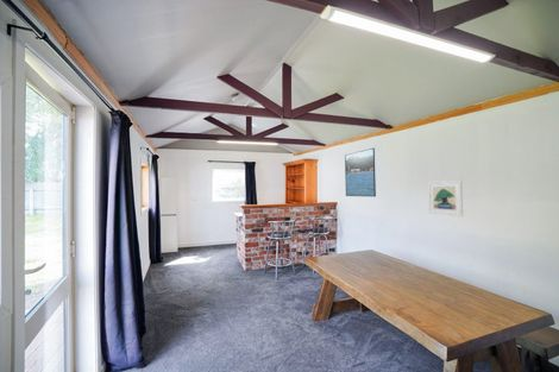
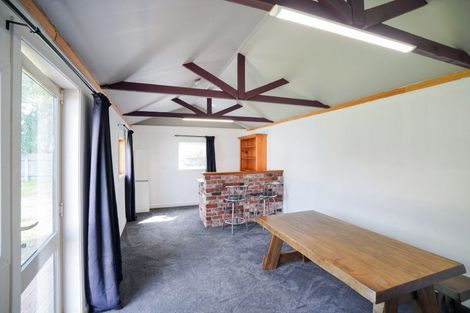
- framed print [344,147,377,197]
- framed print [427,179,464,217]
